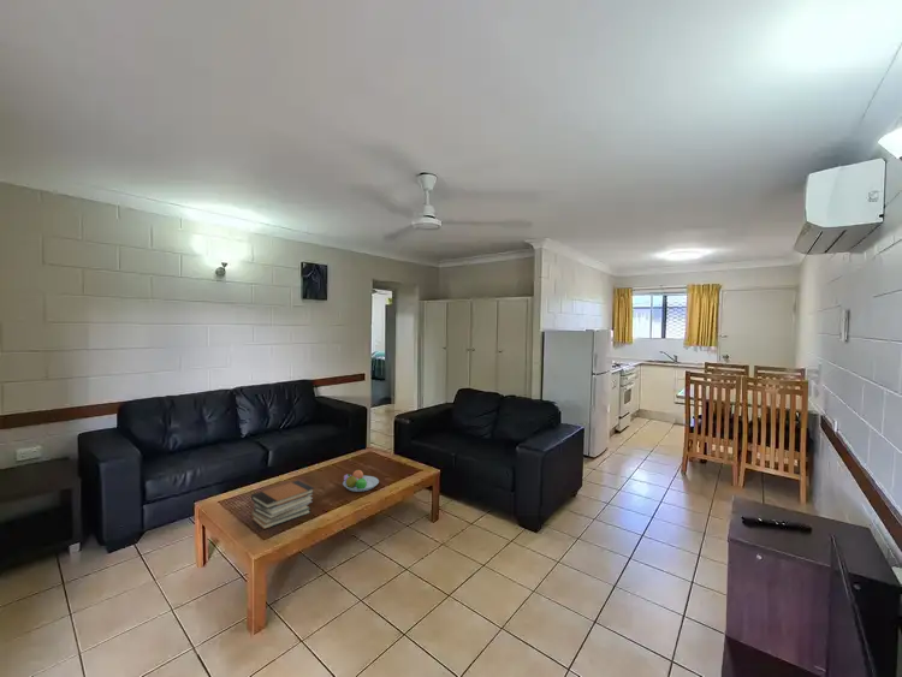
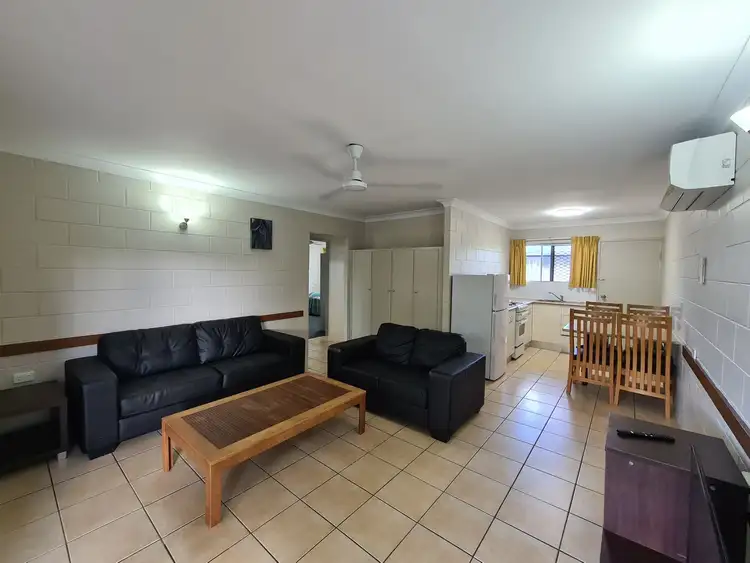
- fruit bowl [342,468,380,493]
- book stack [250,480,315,530]
